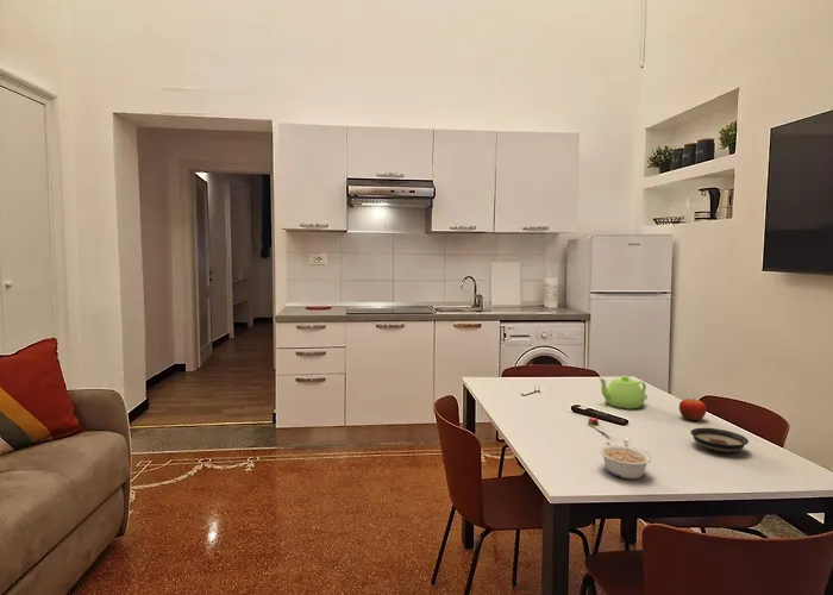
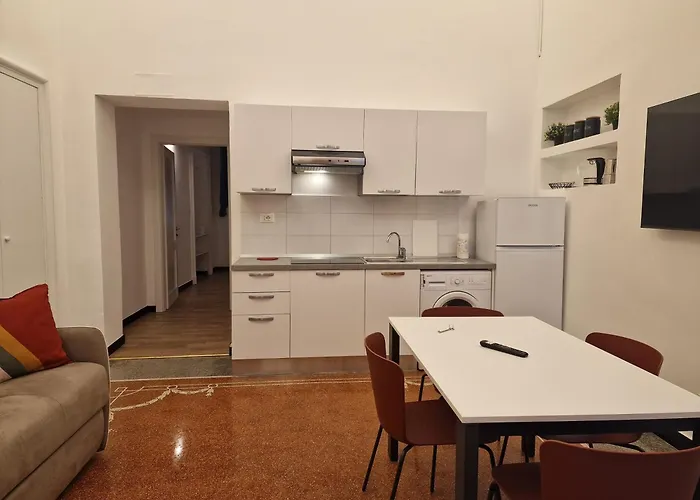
- teapot [597,375,649,409]
- spoon [587,416,631,446]
- saucer [689,427,750,453]
- legume [599,437,653,480]
- fruit [678,396,707,421]
